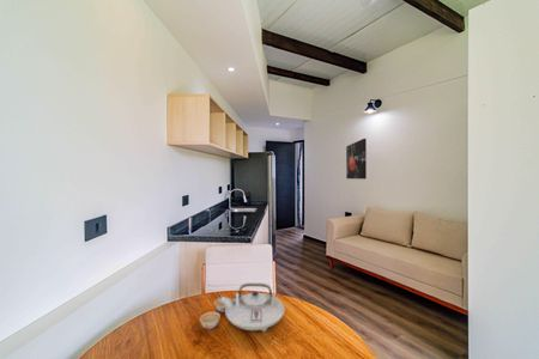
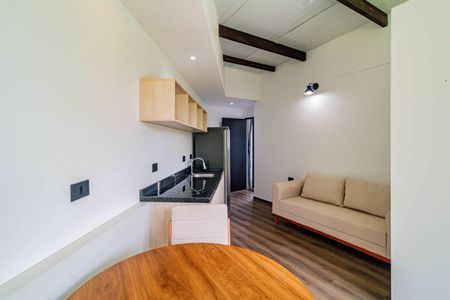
- teapot [199,282,286,333]
- wall art [345,138,368,181]
